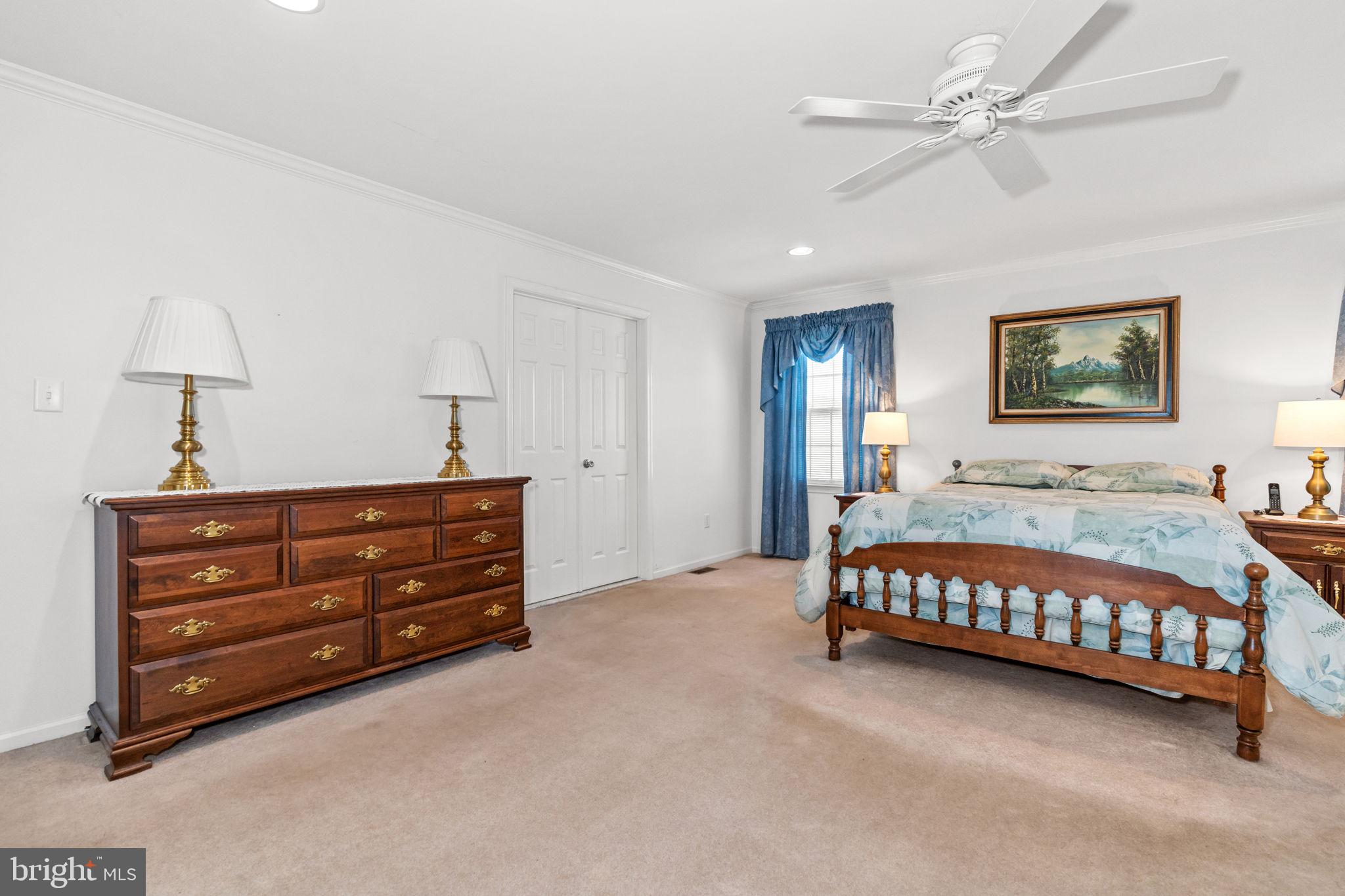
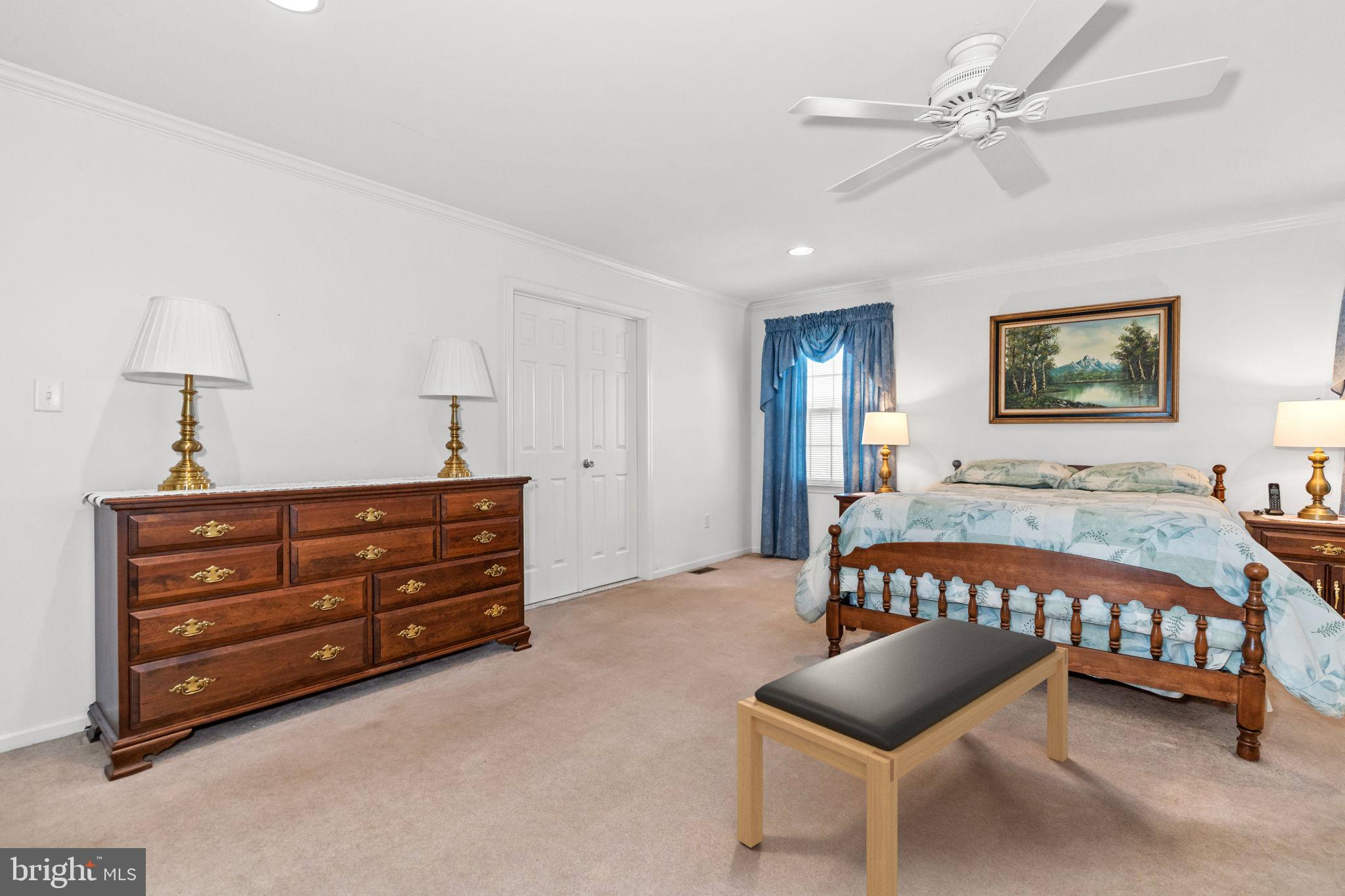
+ bench [737,617,1069,896]
